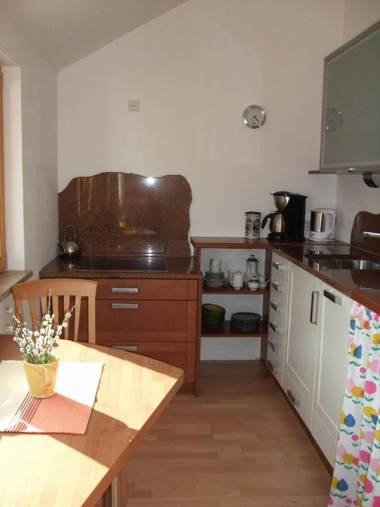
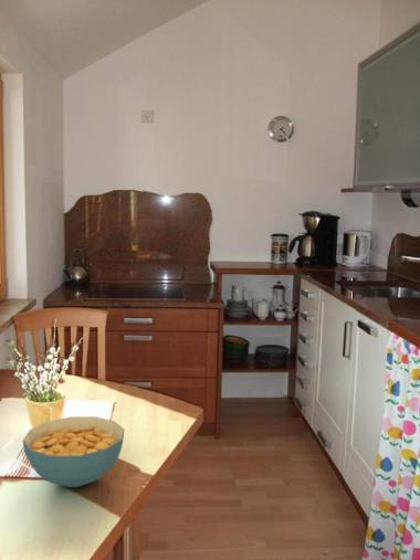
+ cereal bowl [22,415,126,488]
